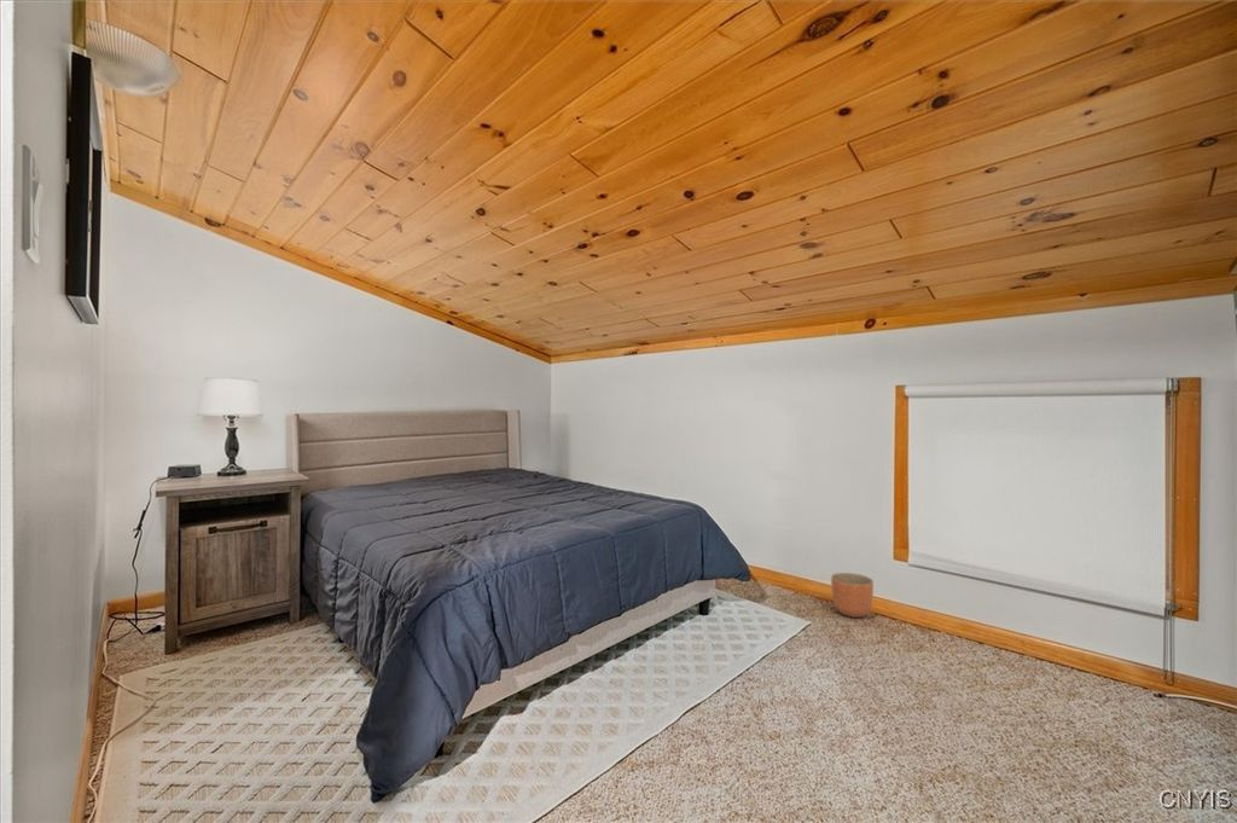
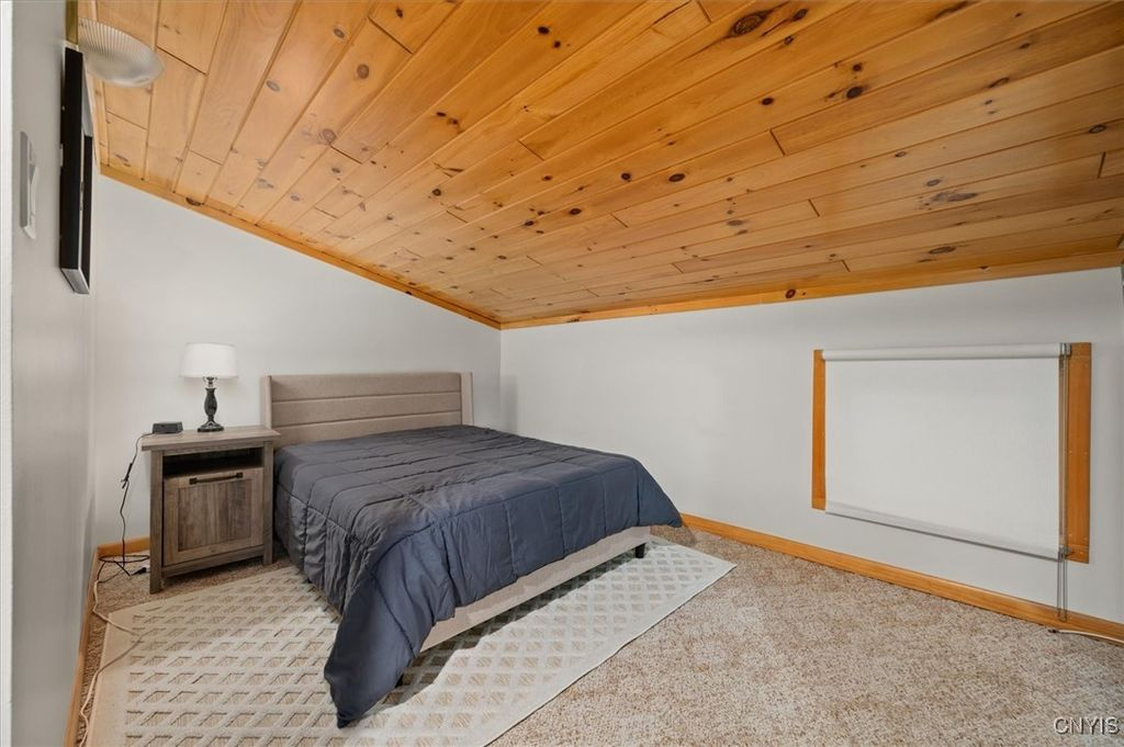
- planter [830,572,875,619]
